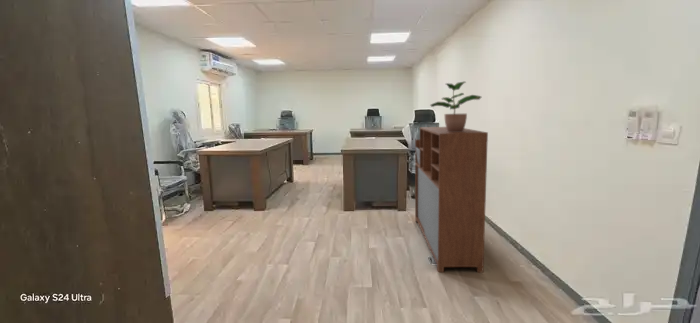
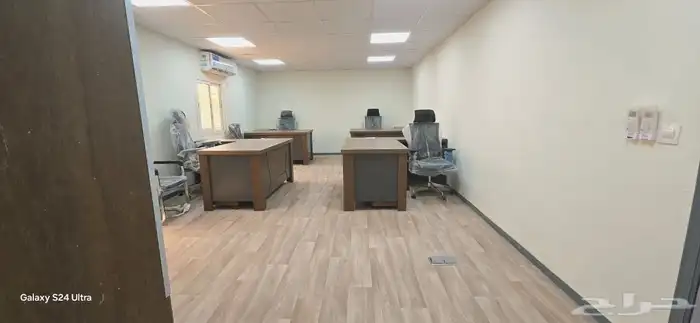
- potted plant [429,81,482,132]
- storage cabinet [414,126,489,273]
